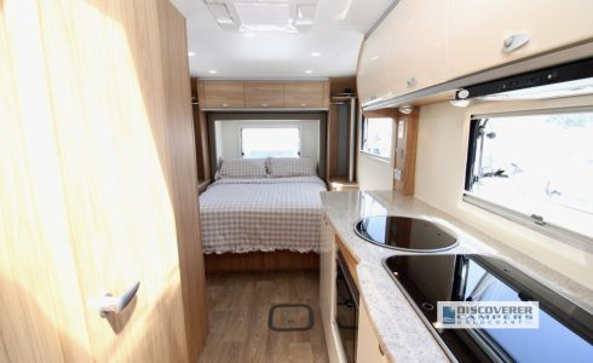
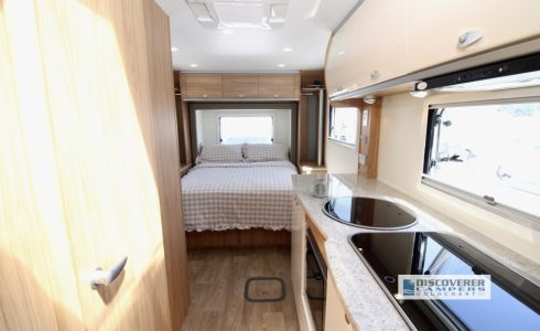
+ mug [306,178,328,199]
